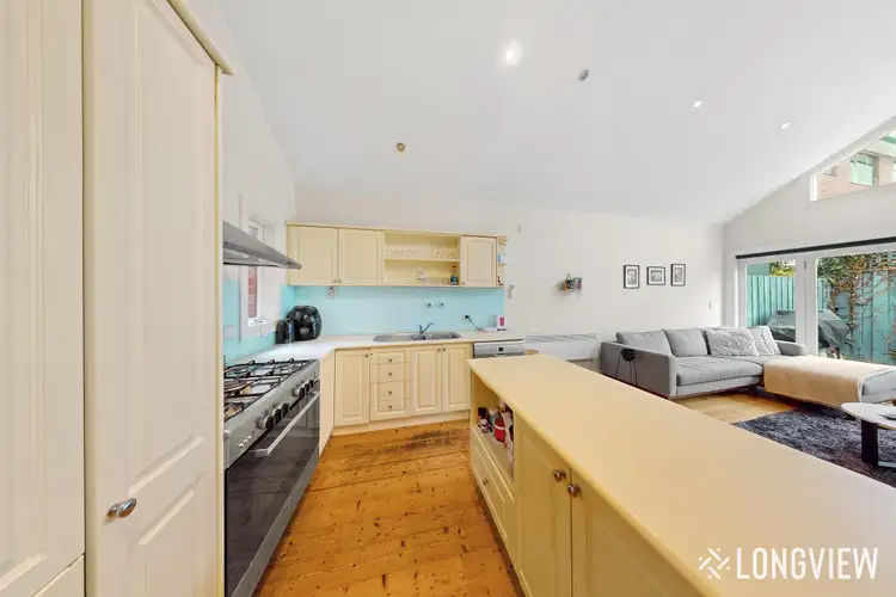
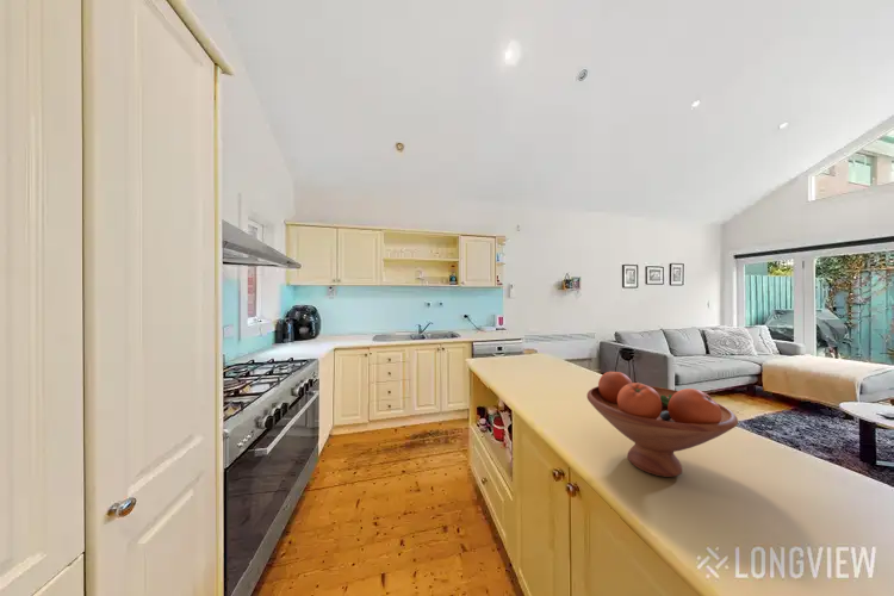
+ fruit bowl [586,371,739,478]
